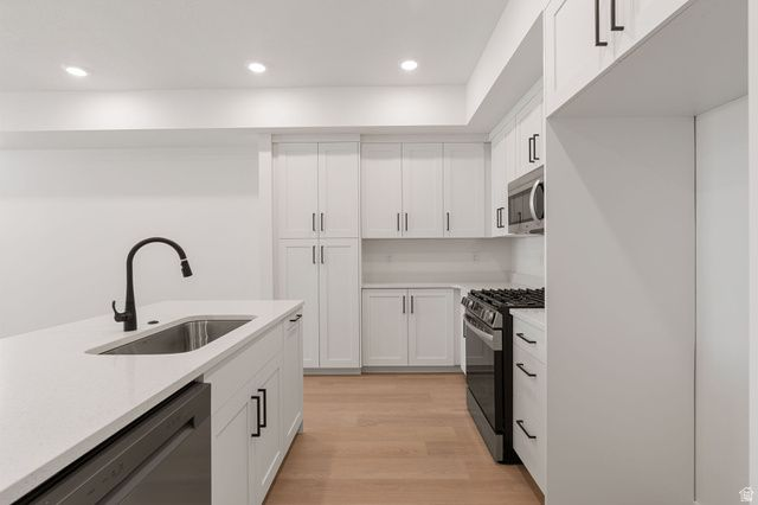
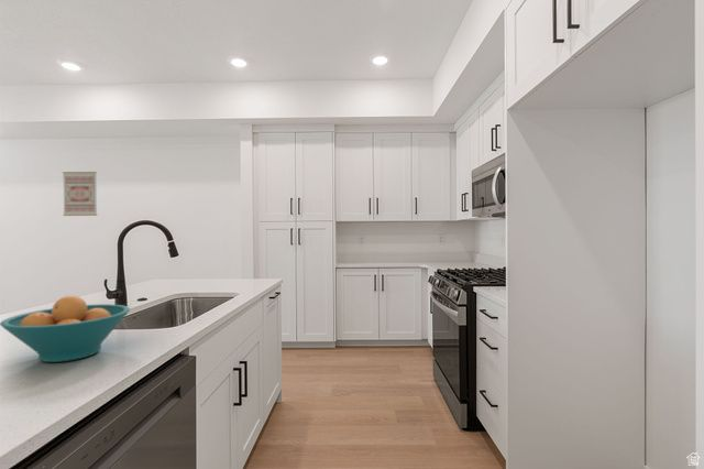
+ fruit bowl [0,295,131,363]
+ wall art [62,171,99,217]
